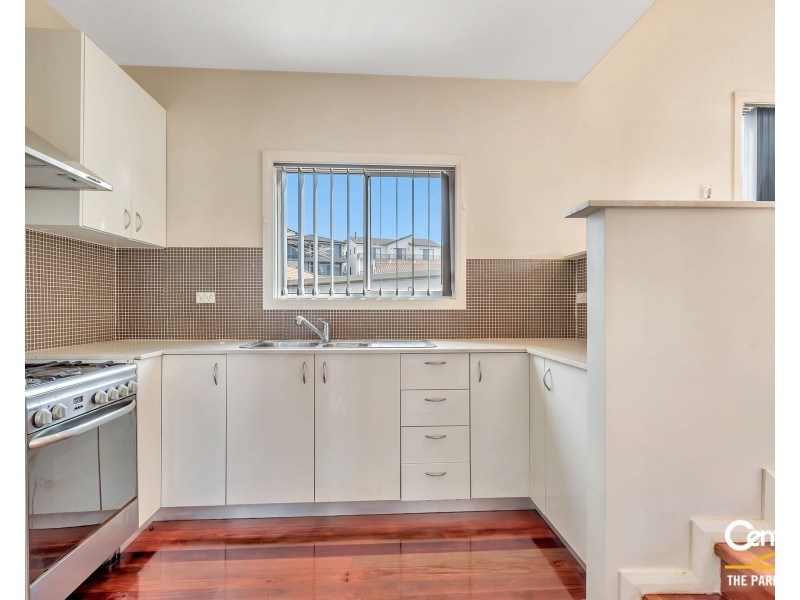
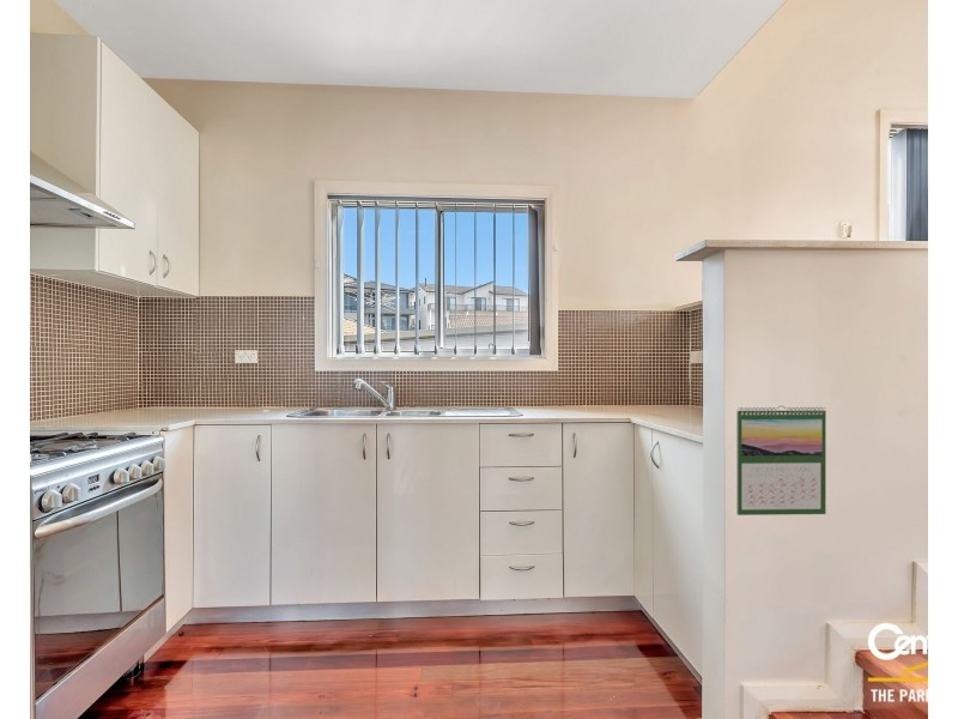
+ calendar [735,404,827,516]
